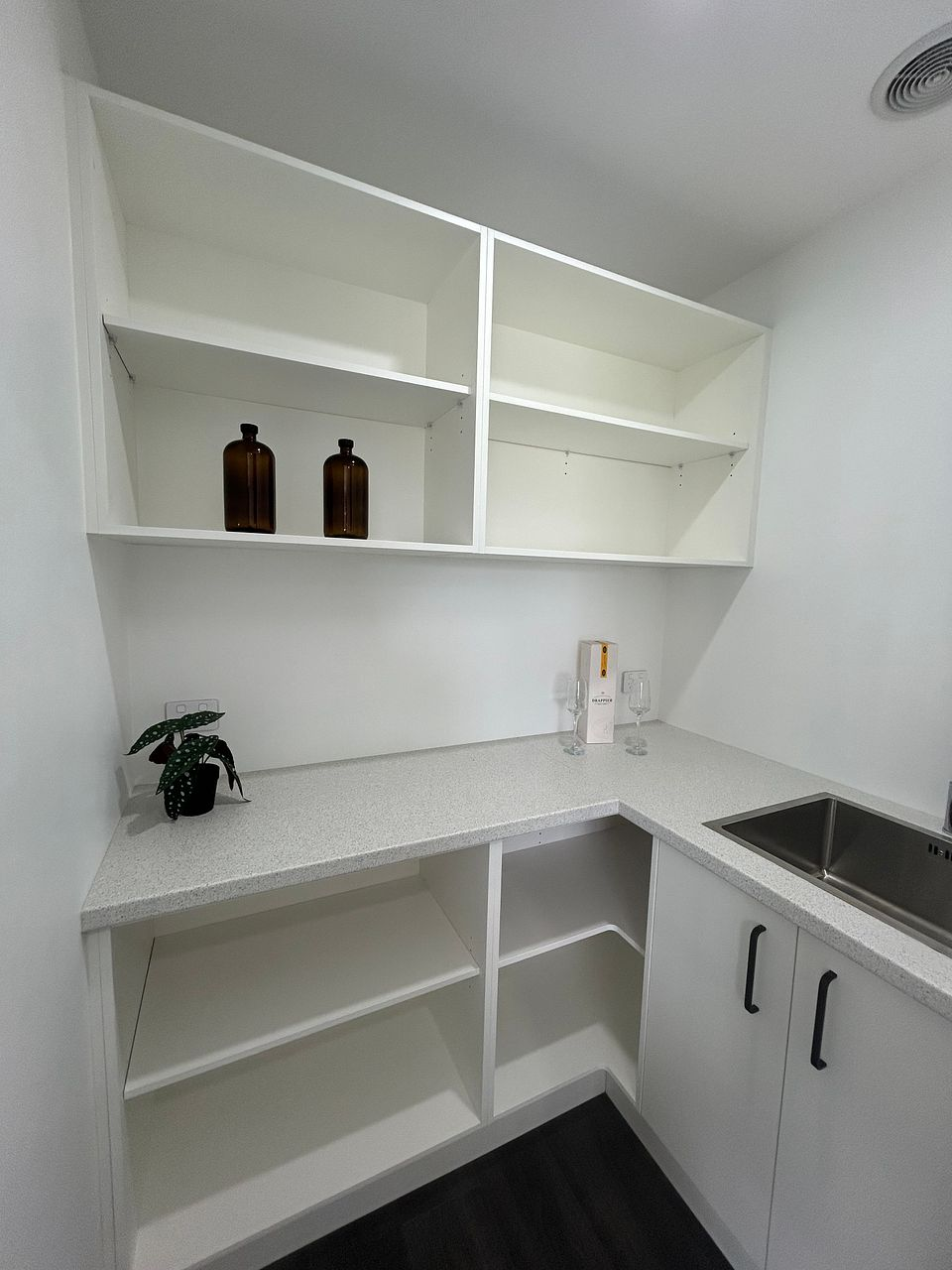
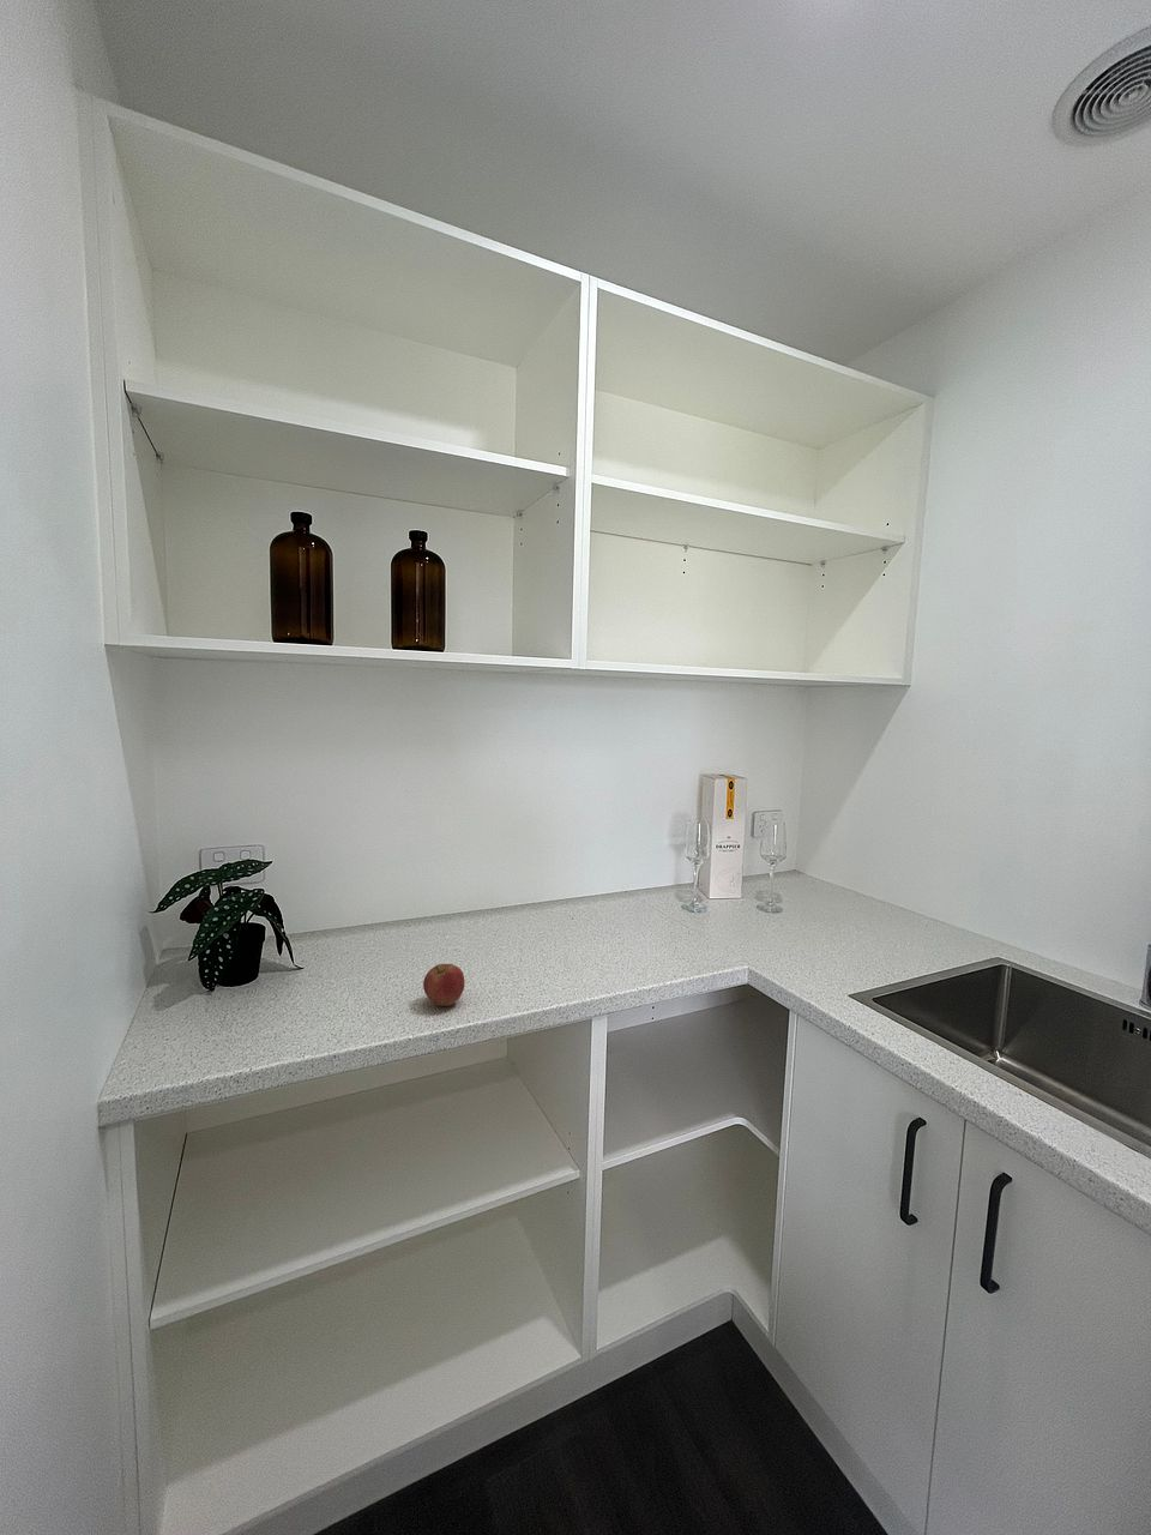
+ apple [422,963,467,1007]
